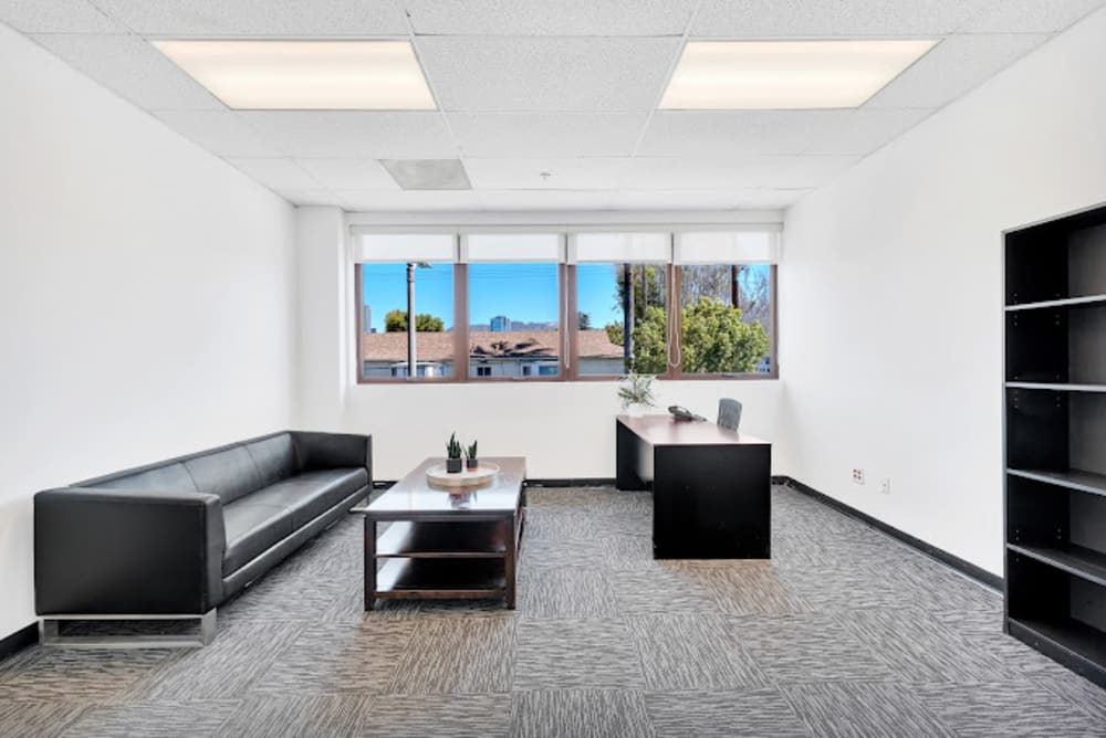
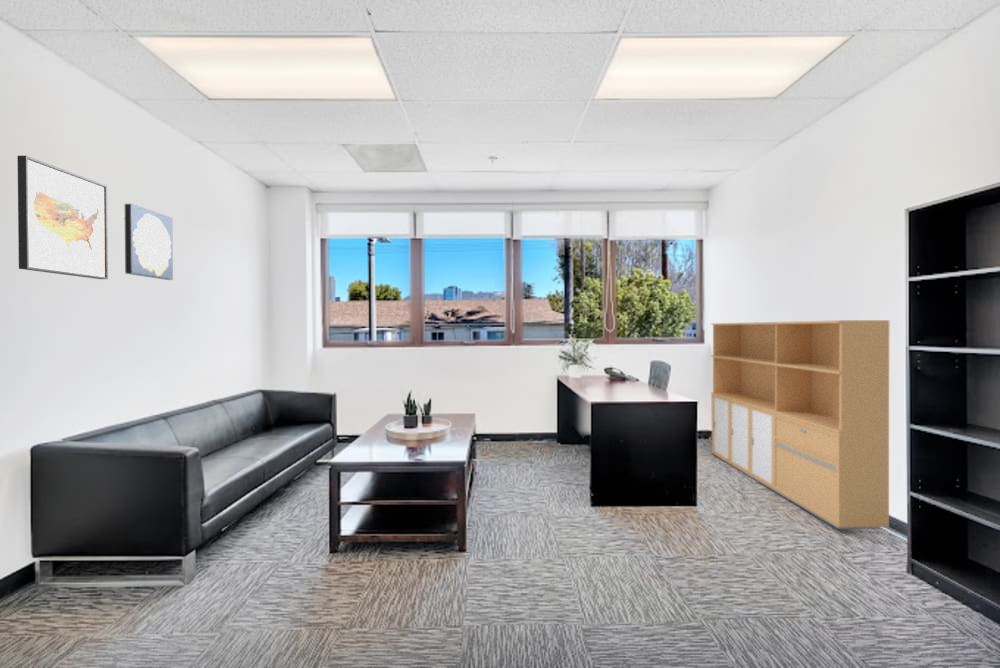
+ storage cabinet [710,319,890,530]
+ wall art [123,203,174,281]
+ wall art [16,155,109,280]
